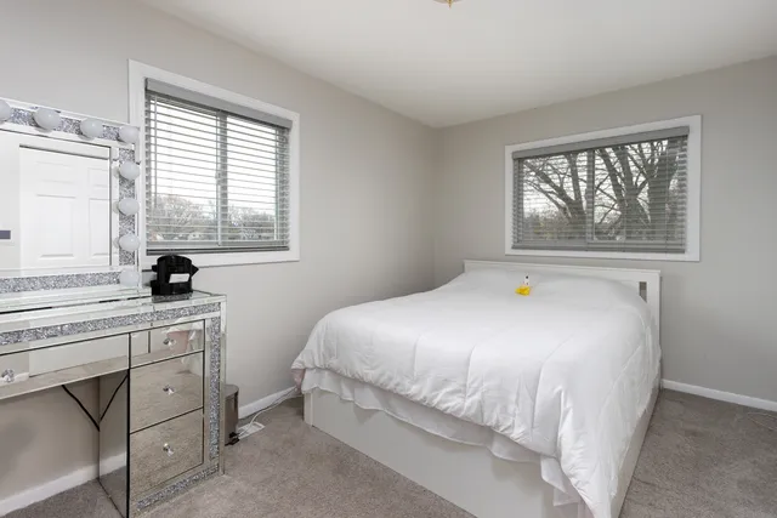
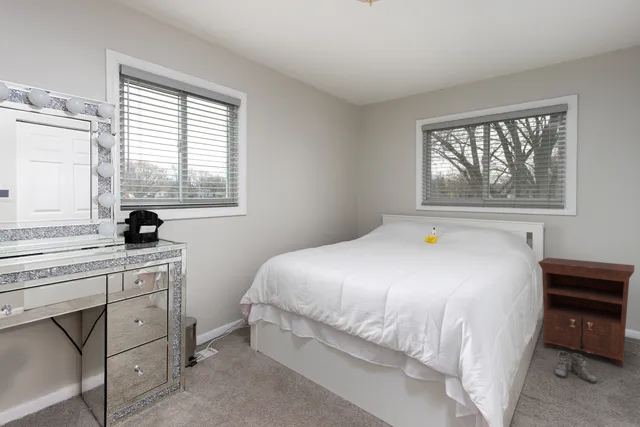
+ boots [549,350,598,384]
+ nightstand [537,256,635,368]
